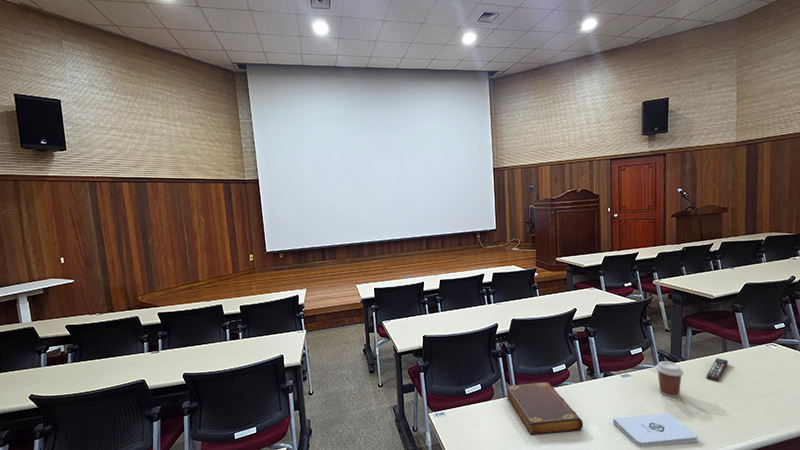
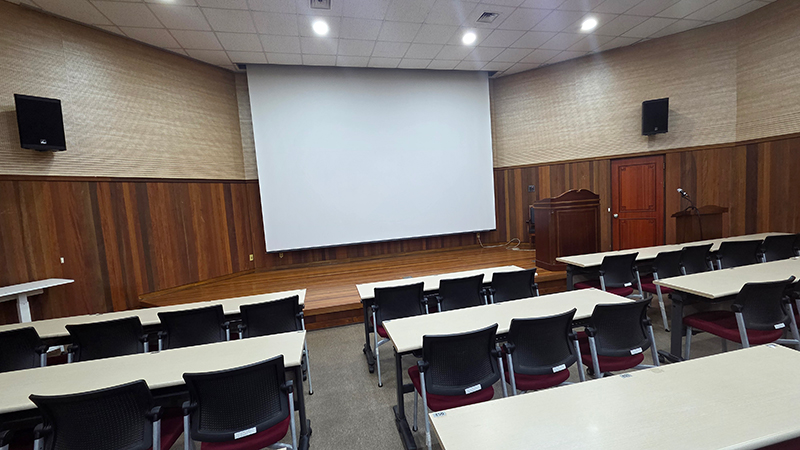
- remote control [705,357,729,382]
- coffee cup [655,360,685,398]
- book [505,381,584,436]
- notepad [612,412,699,448]
